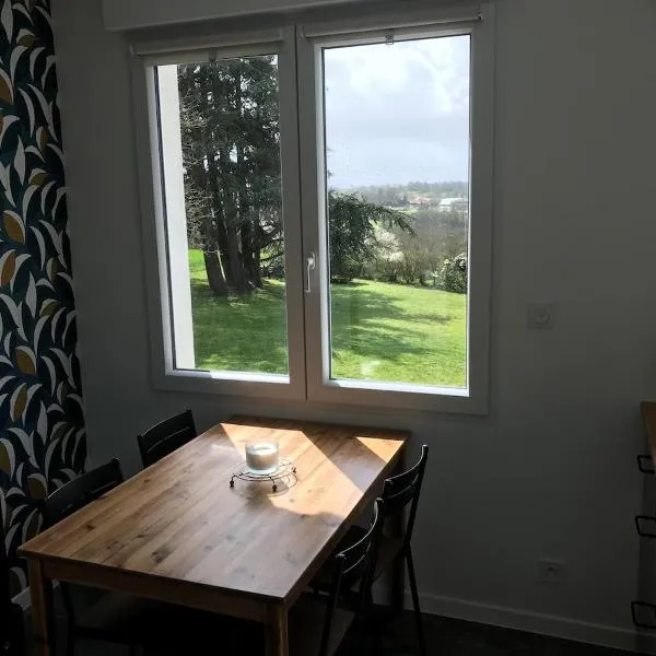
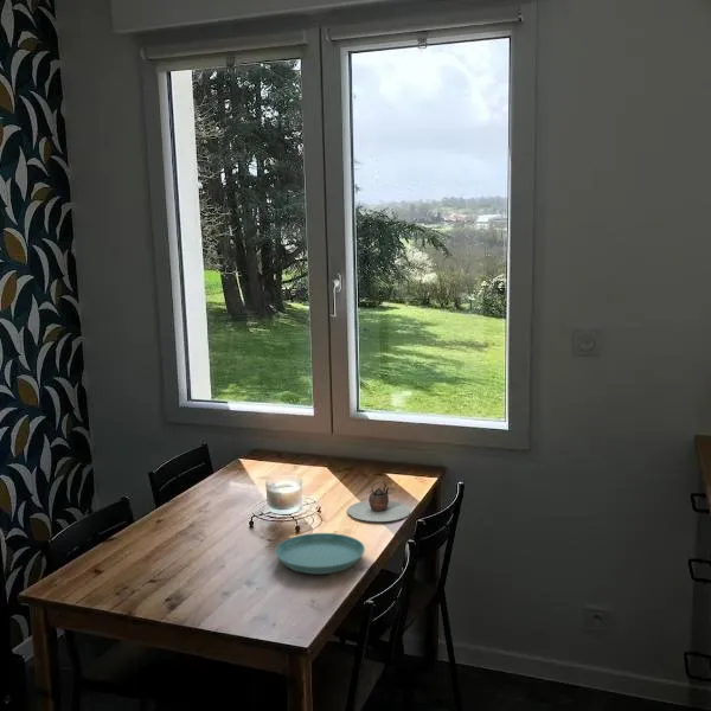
+ teapot [346,480,411,523]
+ saucer [274,532,366,575]
